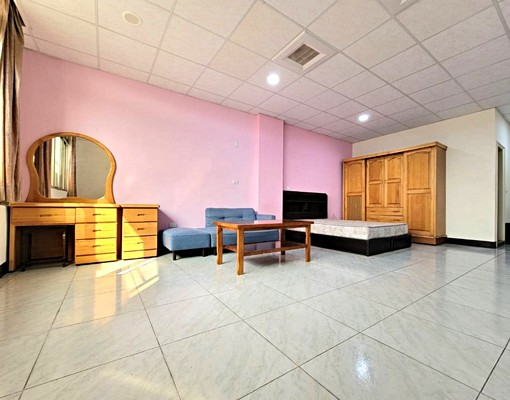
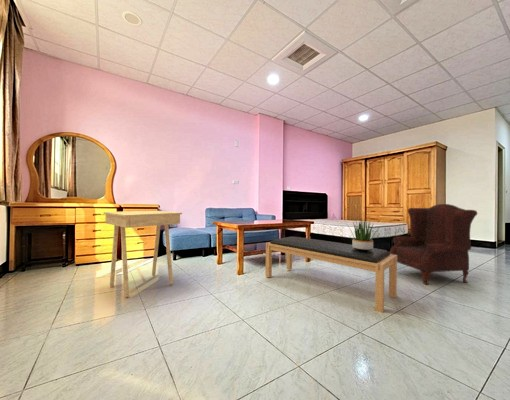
+ bench [265,236,398,313]
+ armchair [389,203,478,286]
+ potted plant [344,217,380,251]
+ side table [103,210,183,299]
